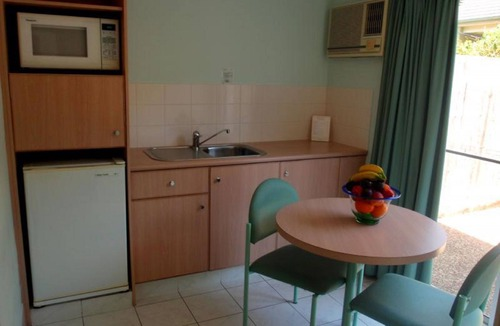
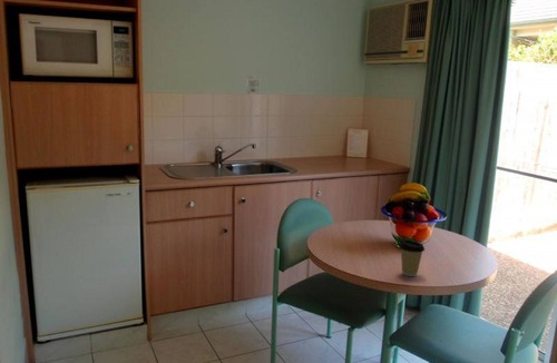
+ coffee cup [398,238,426,277]
